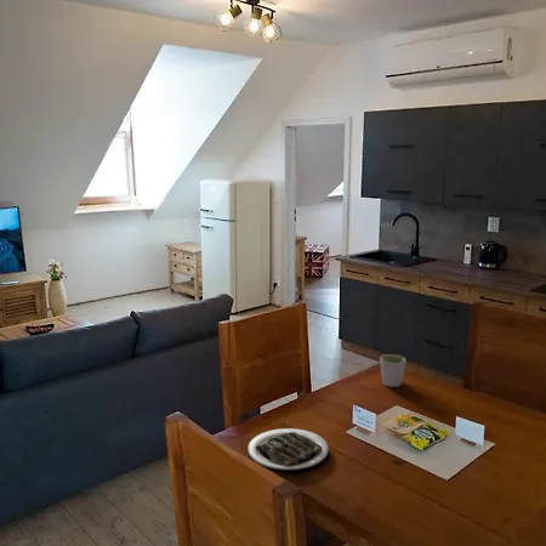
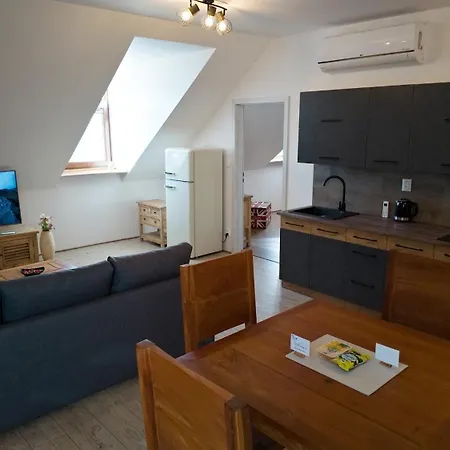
- plate [246,427,330,473]
- mug [379,353,406,388]
